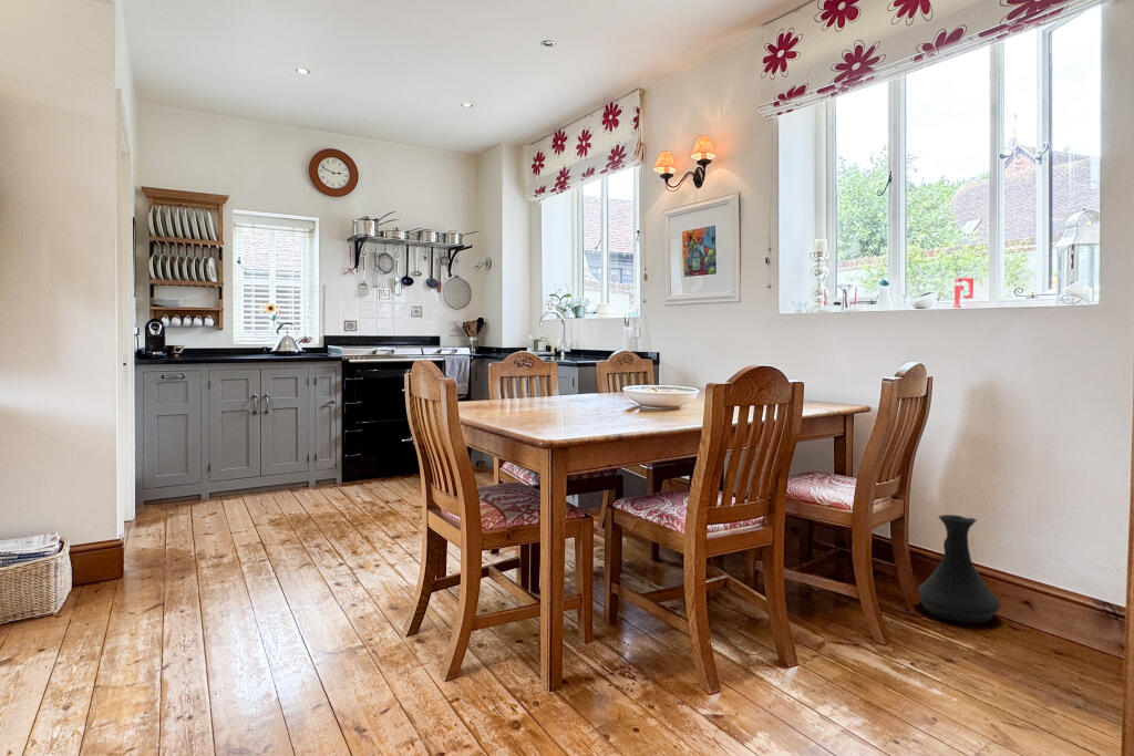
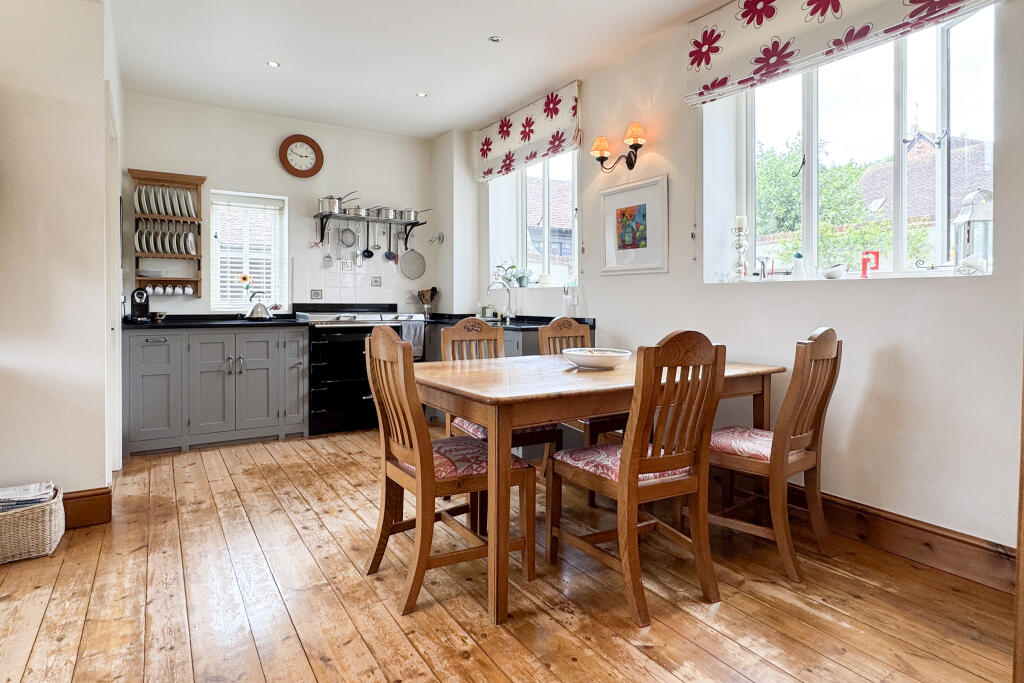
- vase [917,514,1002,624]
